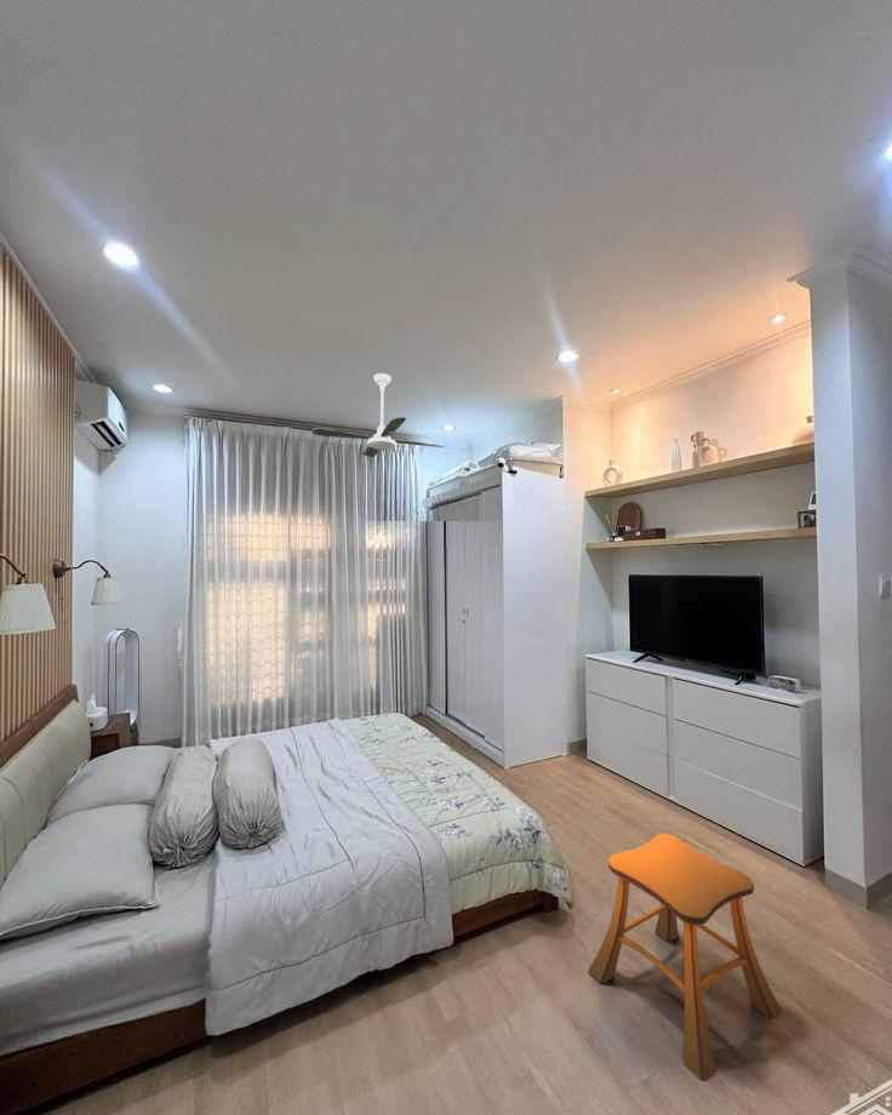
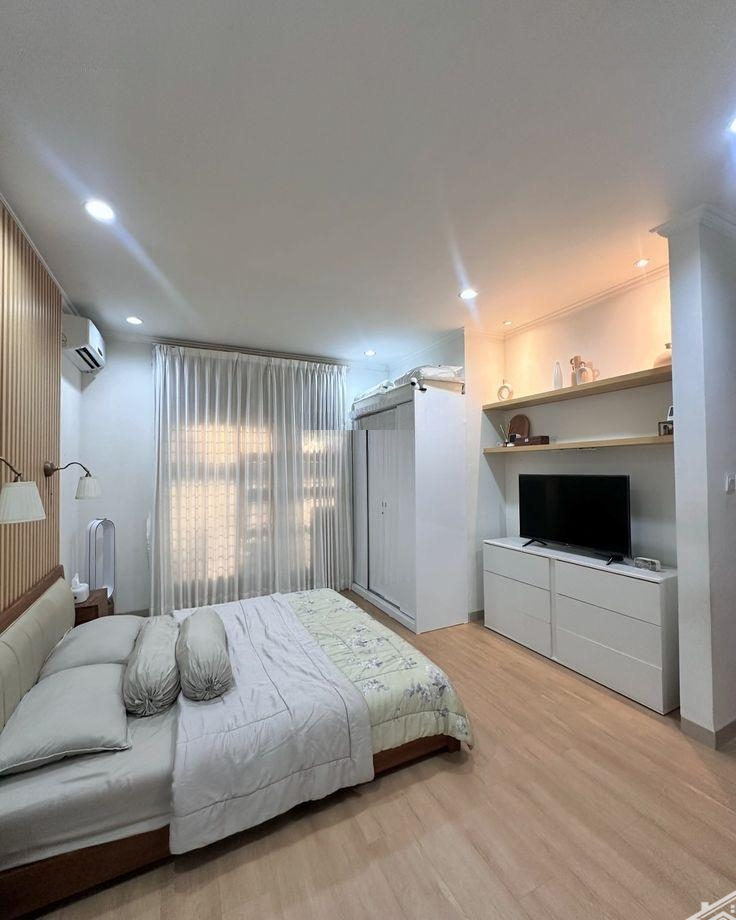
- stool [588,833,783,1082]
- ceiling fan [311,372,445,458]
